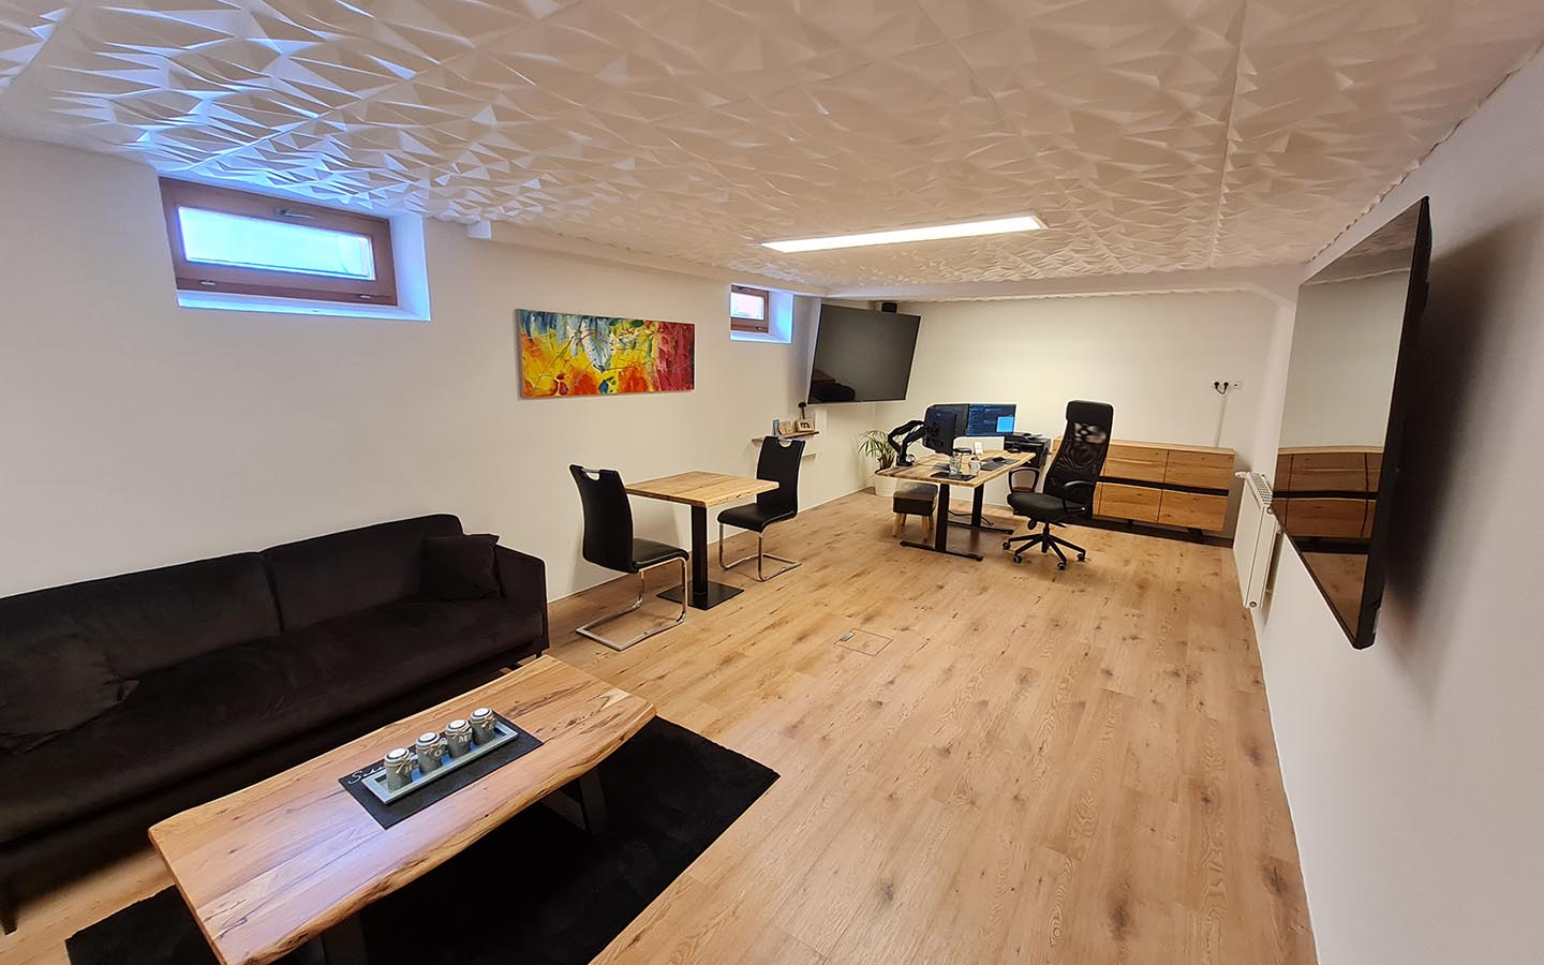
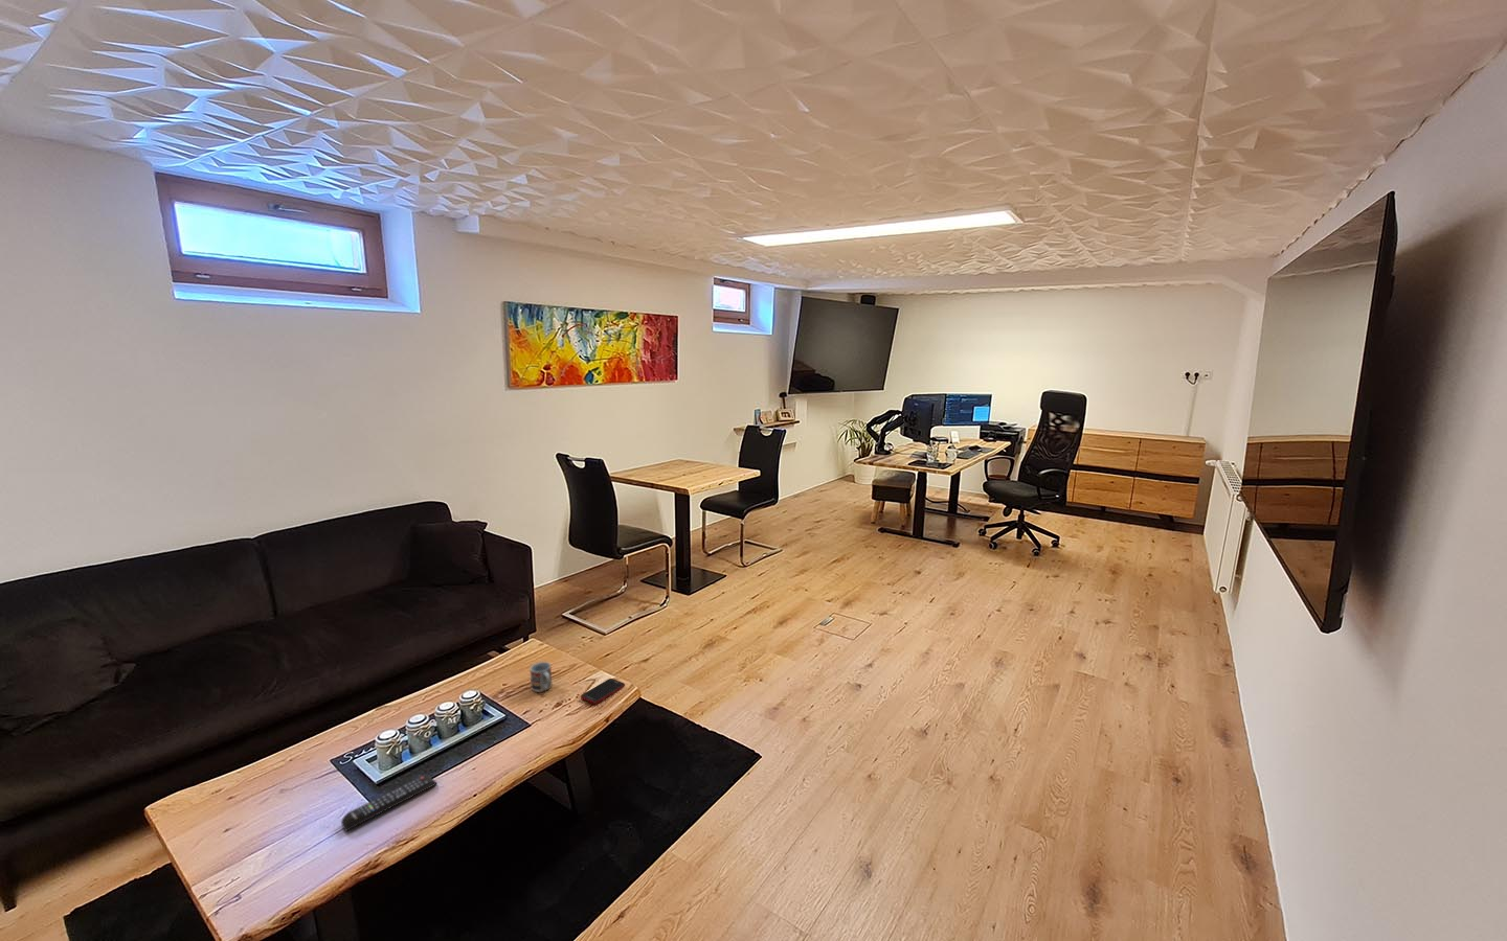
+ remote control [340,774,438,833]
+ cell phone [579,678,626,706]
+ cup [529,661,552,693]
